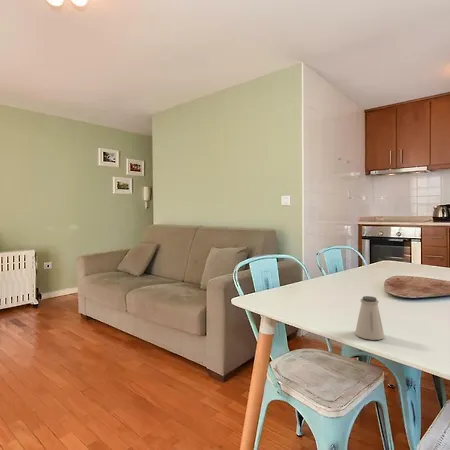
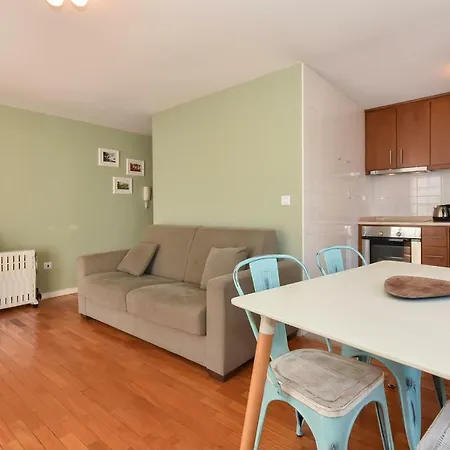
- saltshaker [354,295,385,341]
